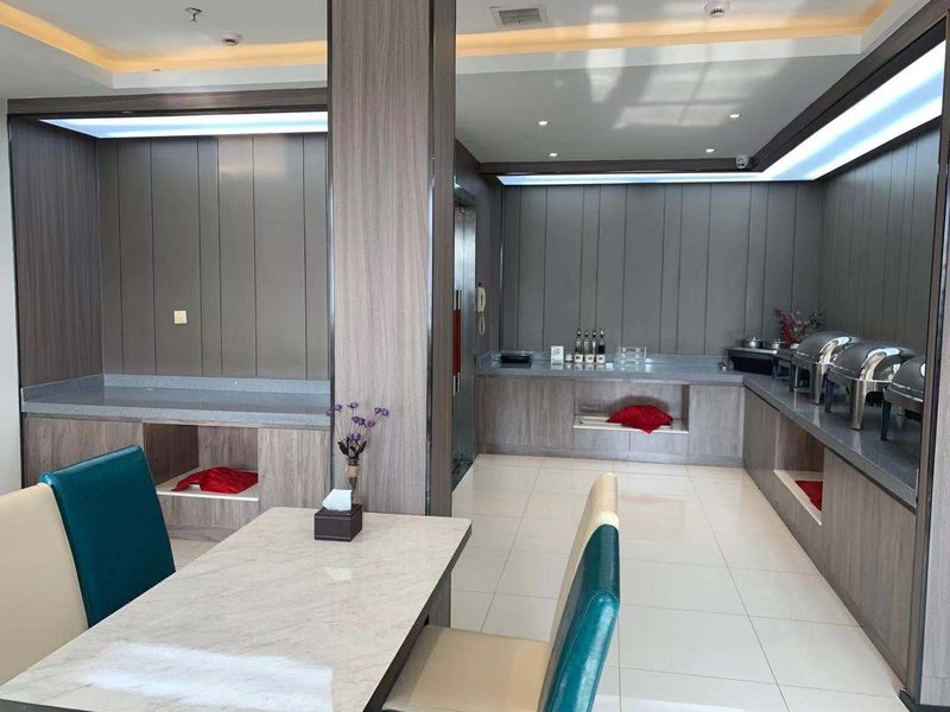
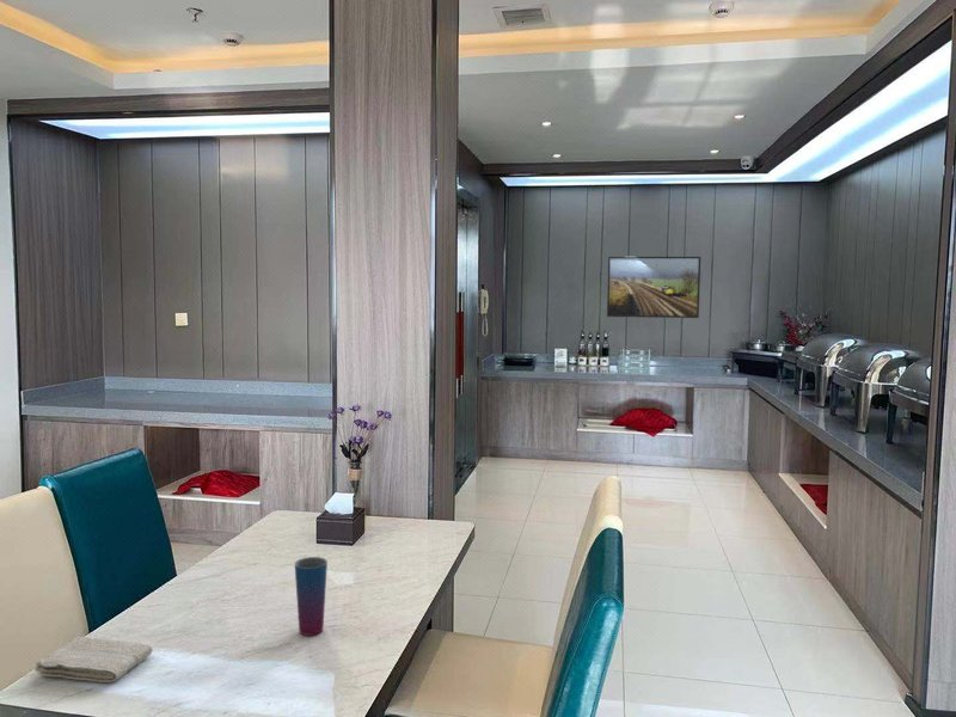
+ cup [294,556,329,637]
+ washcloth [33,636,154,684]
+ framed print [606,256,701,319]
